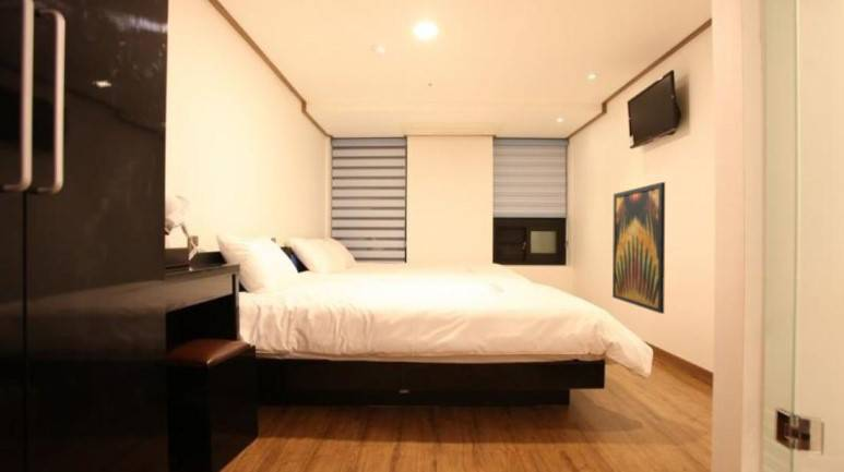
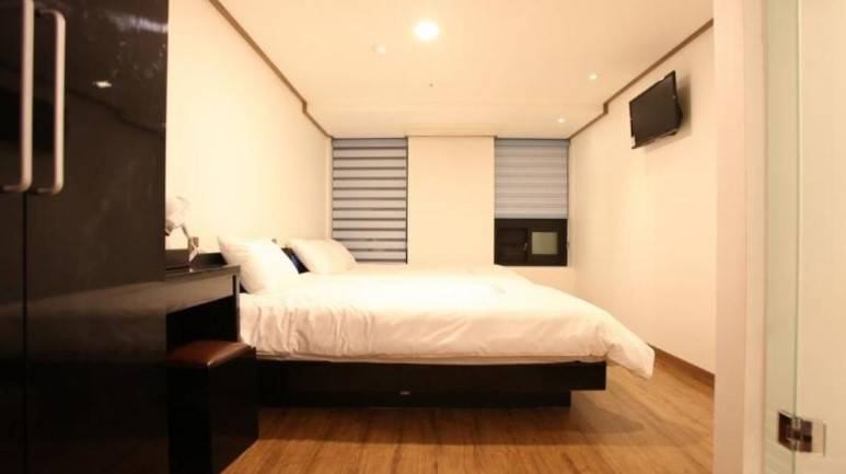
- wall art [611,181,666,315]
